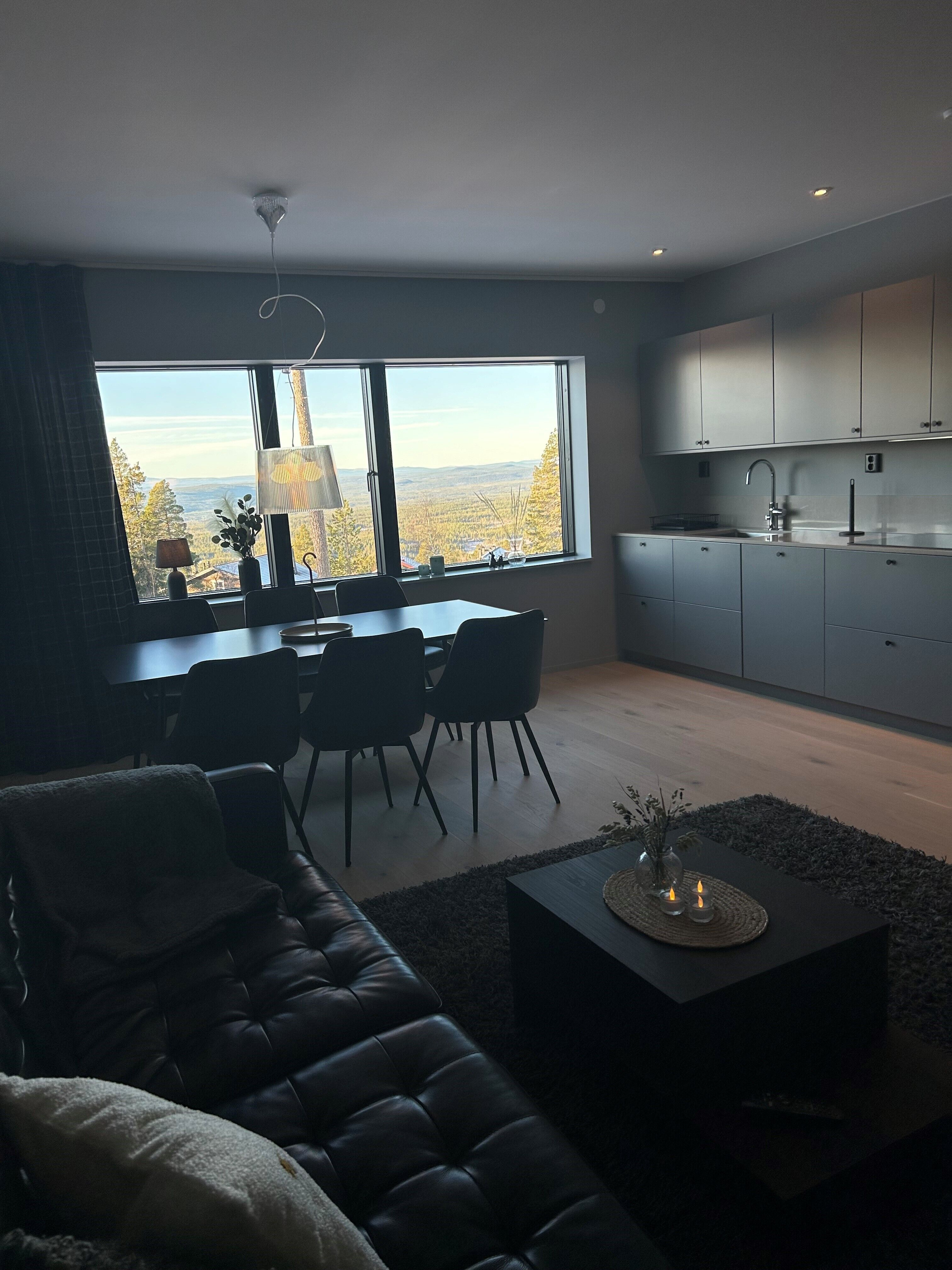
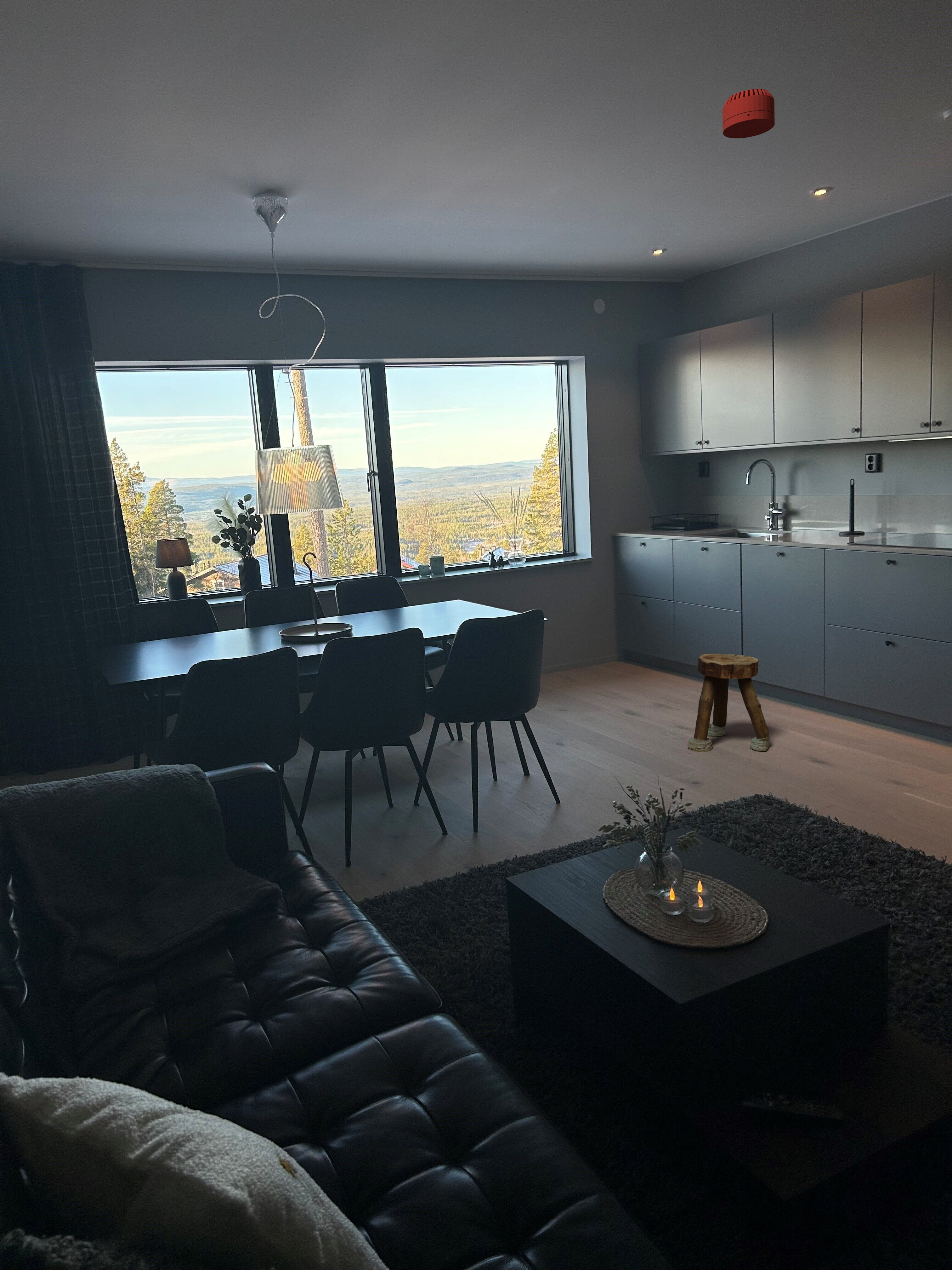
+ smoke detector [722,89,775,139]
+ stool [687,653,770,752]
